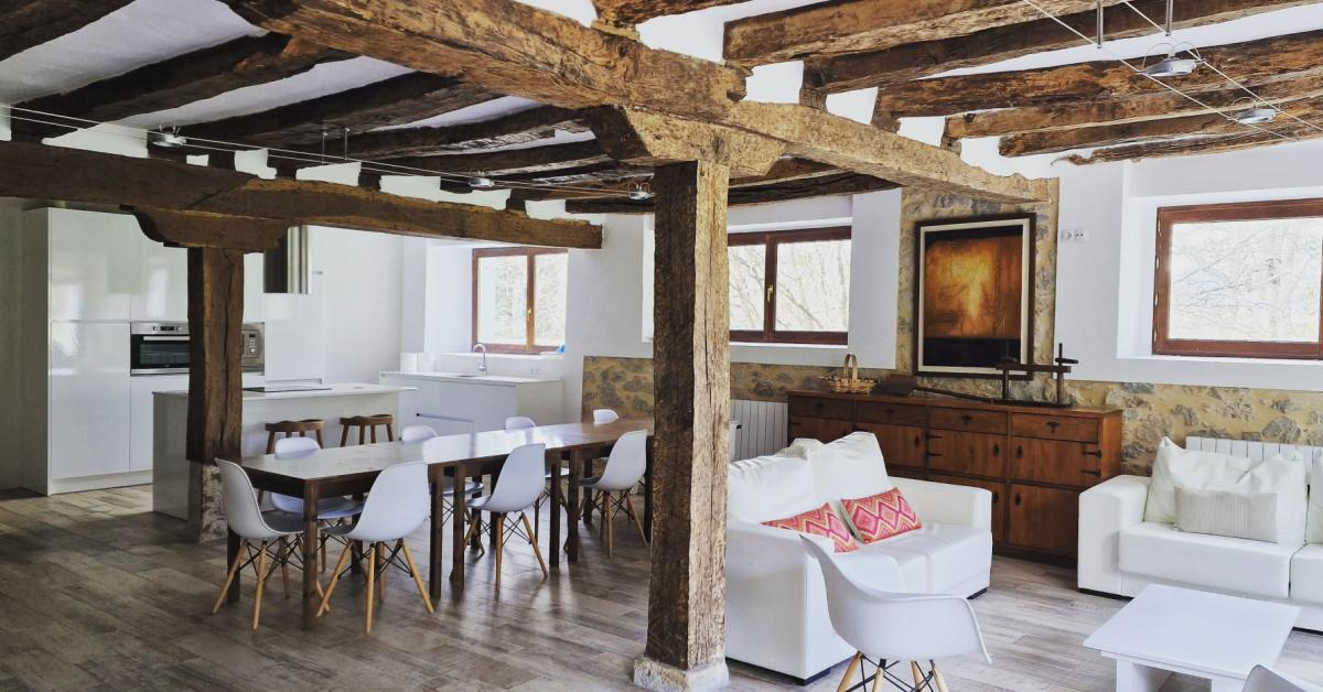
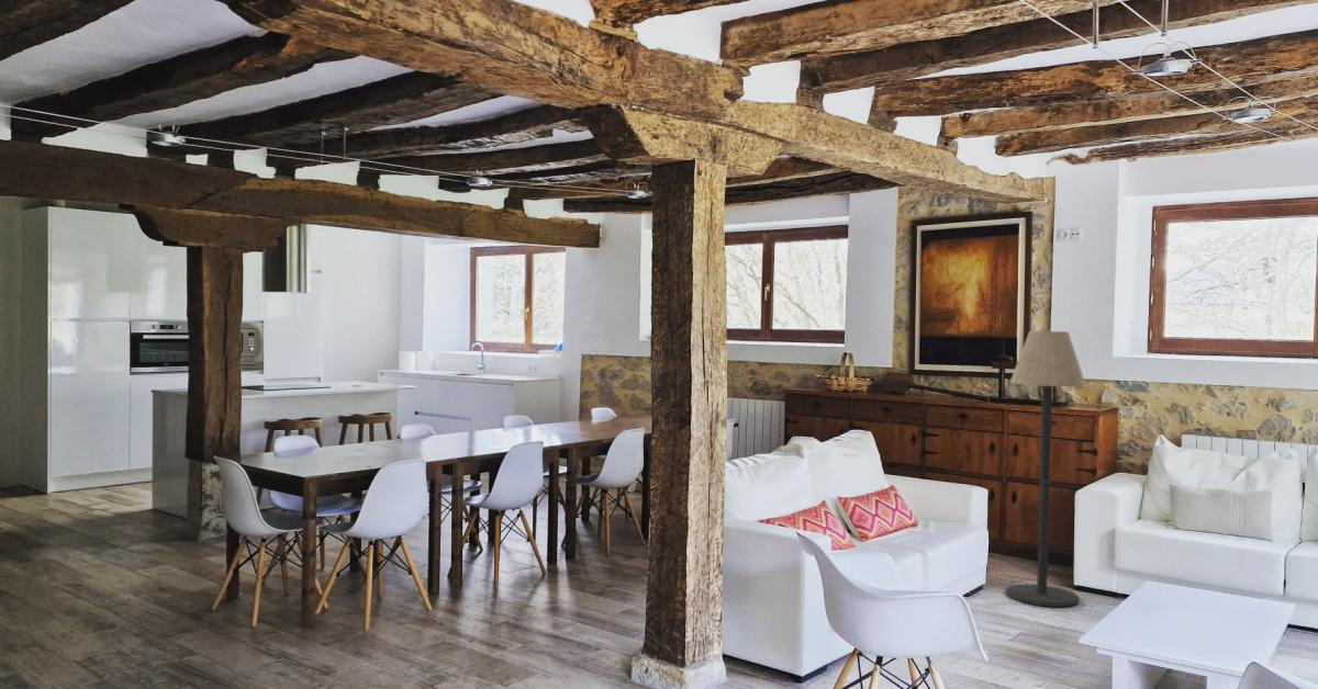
+ floor lamp [1005,330,1087,608]
